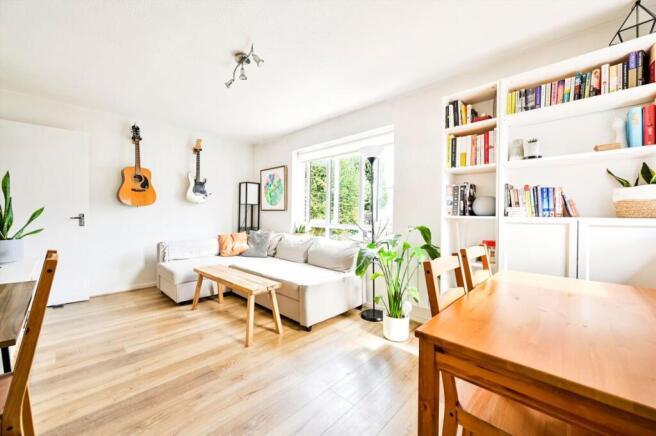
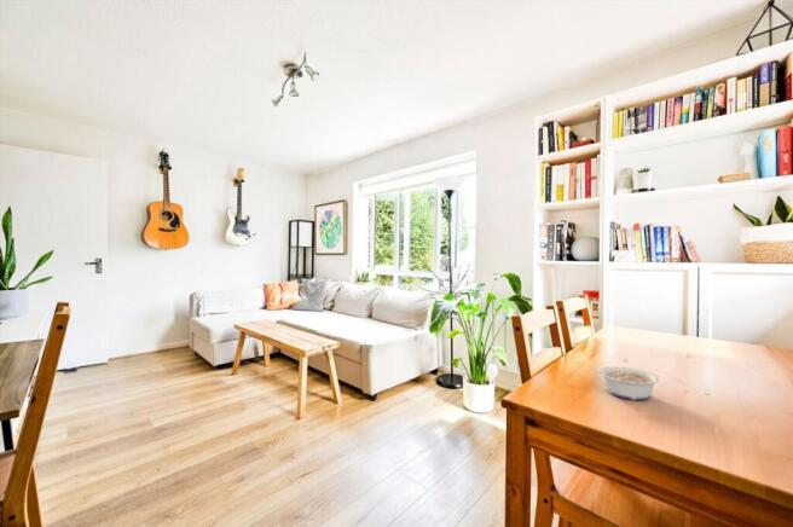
+ legume [589,365,661,401]
